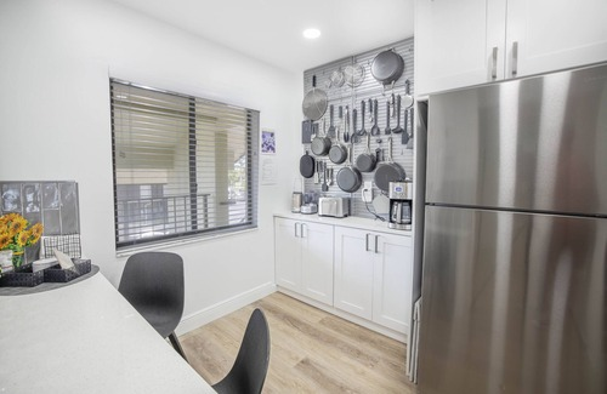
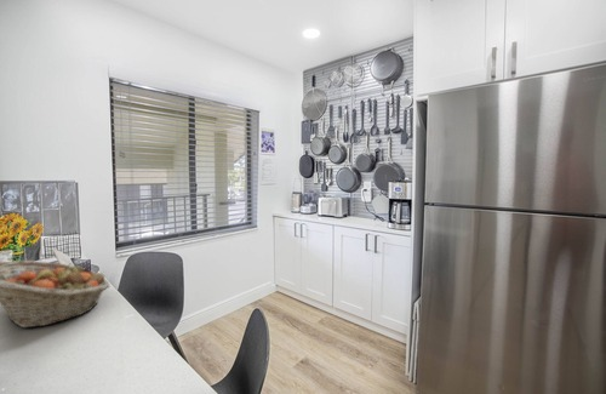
+ fruit basket [0,259,112,329]
